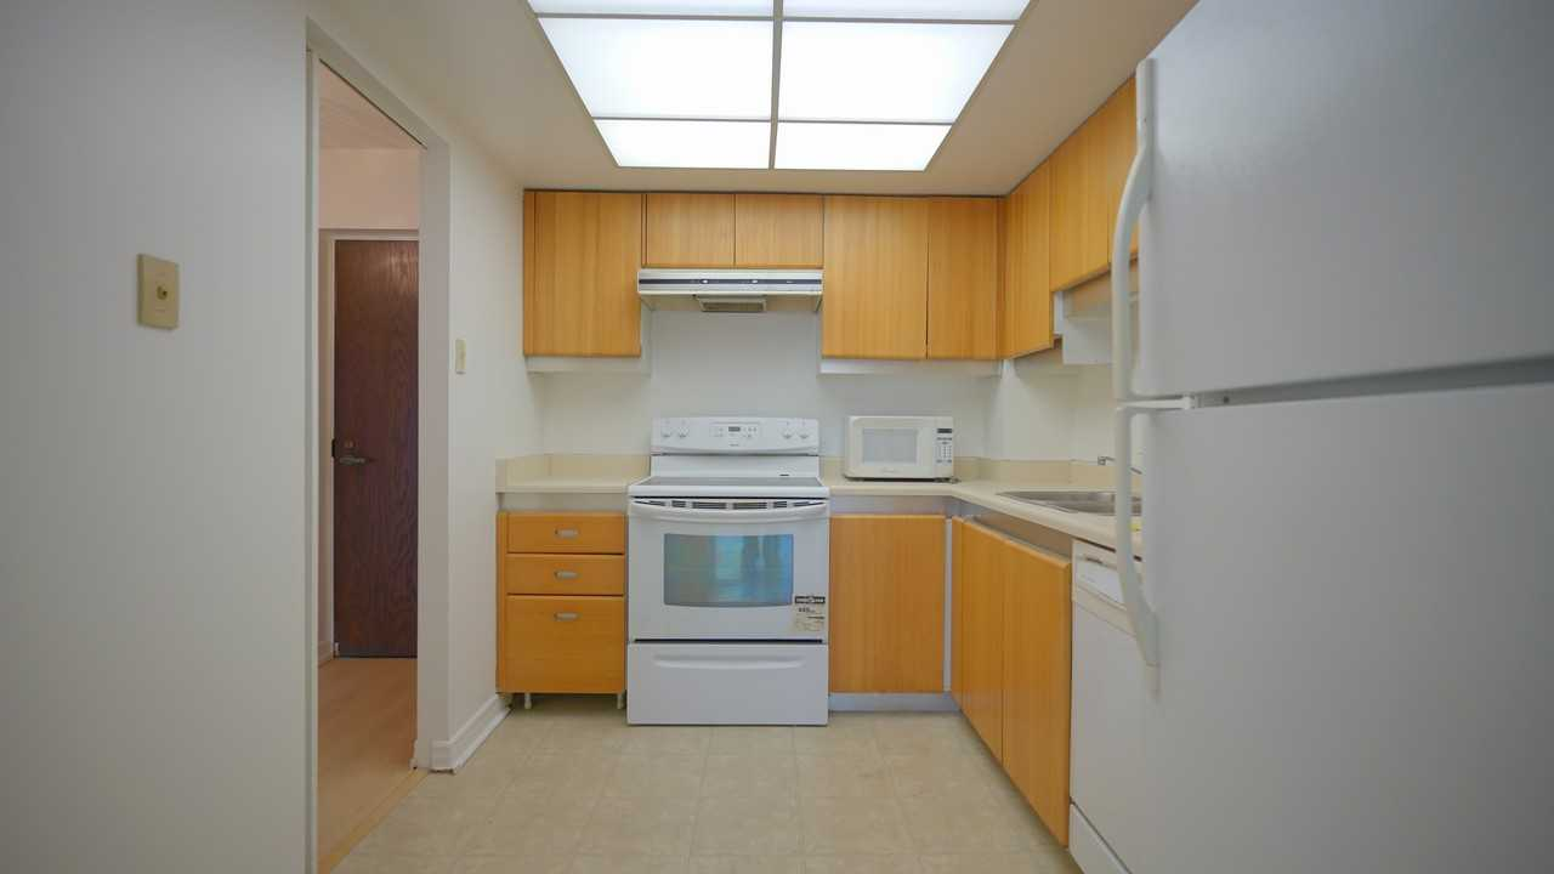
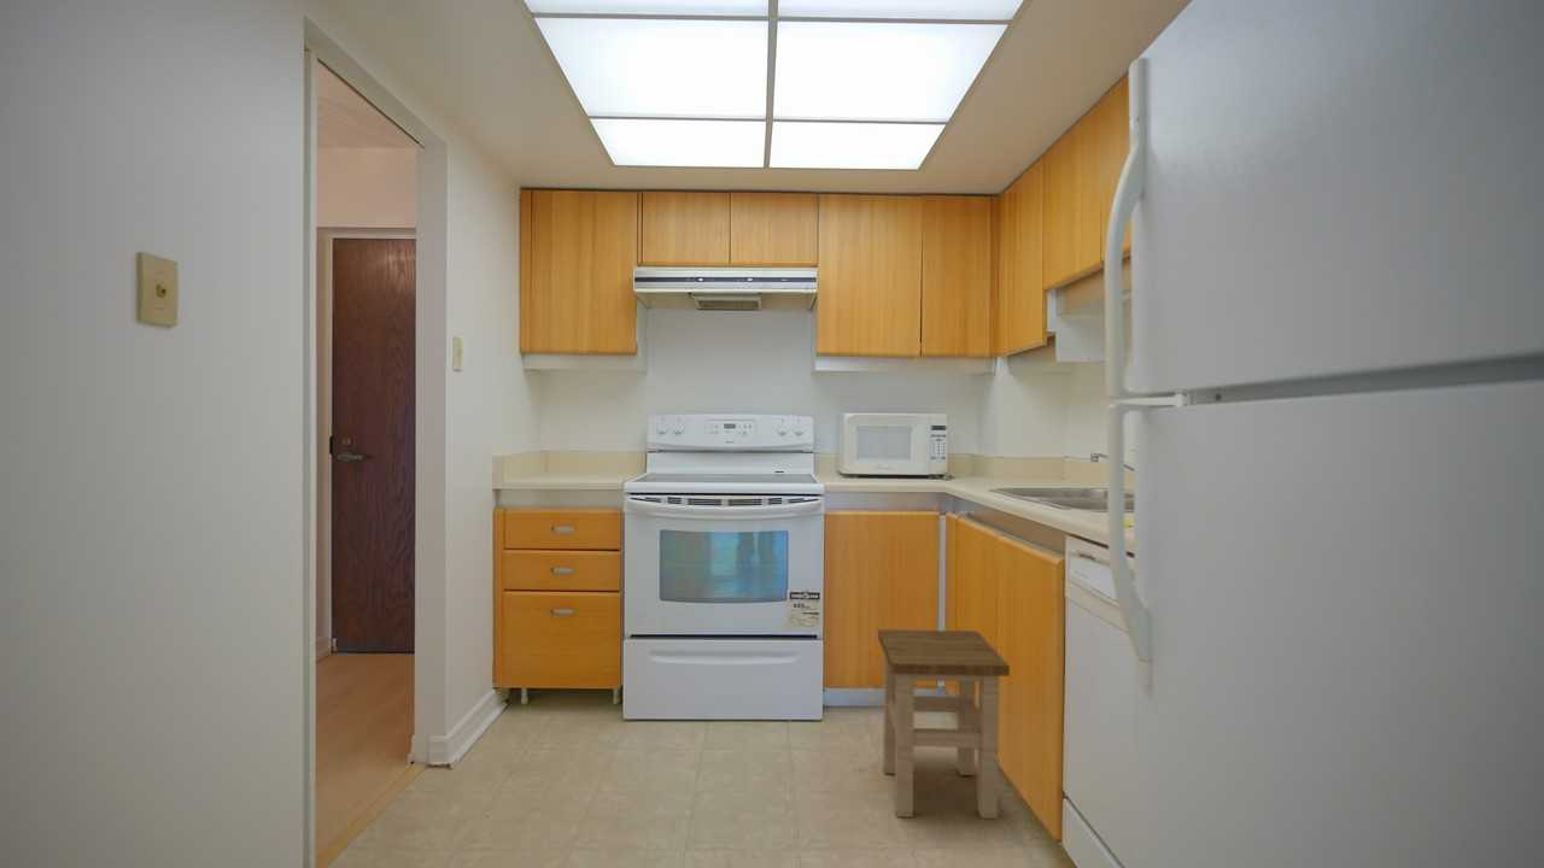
+ stool [877,628,1011,821]
